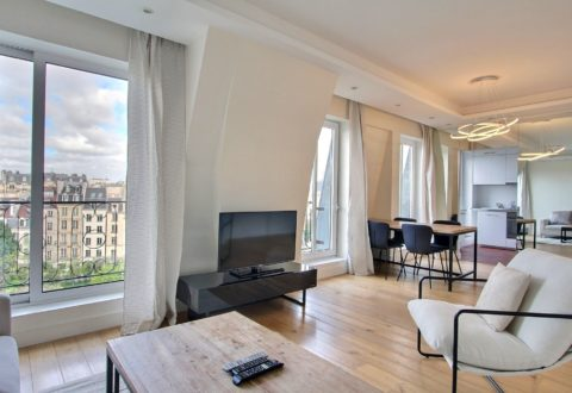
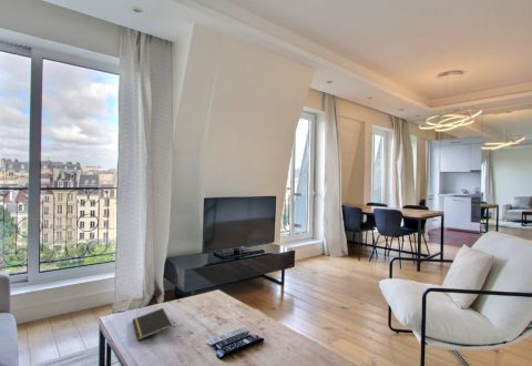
+ notepad [132,307,173,342]
